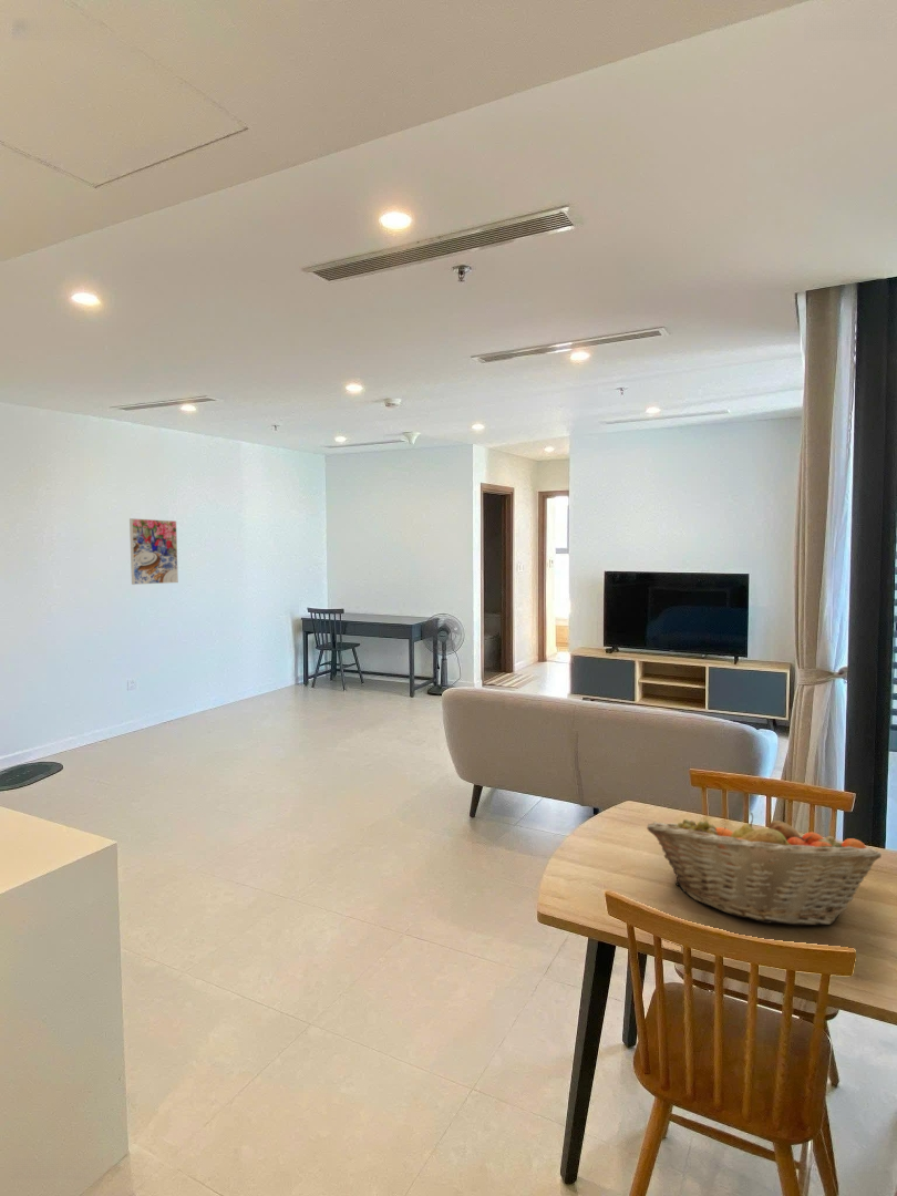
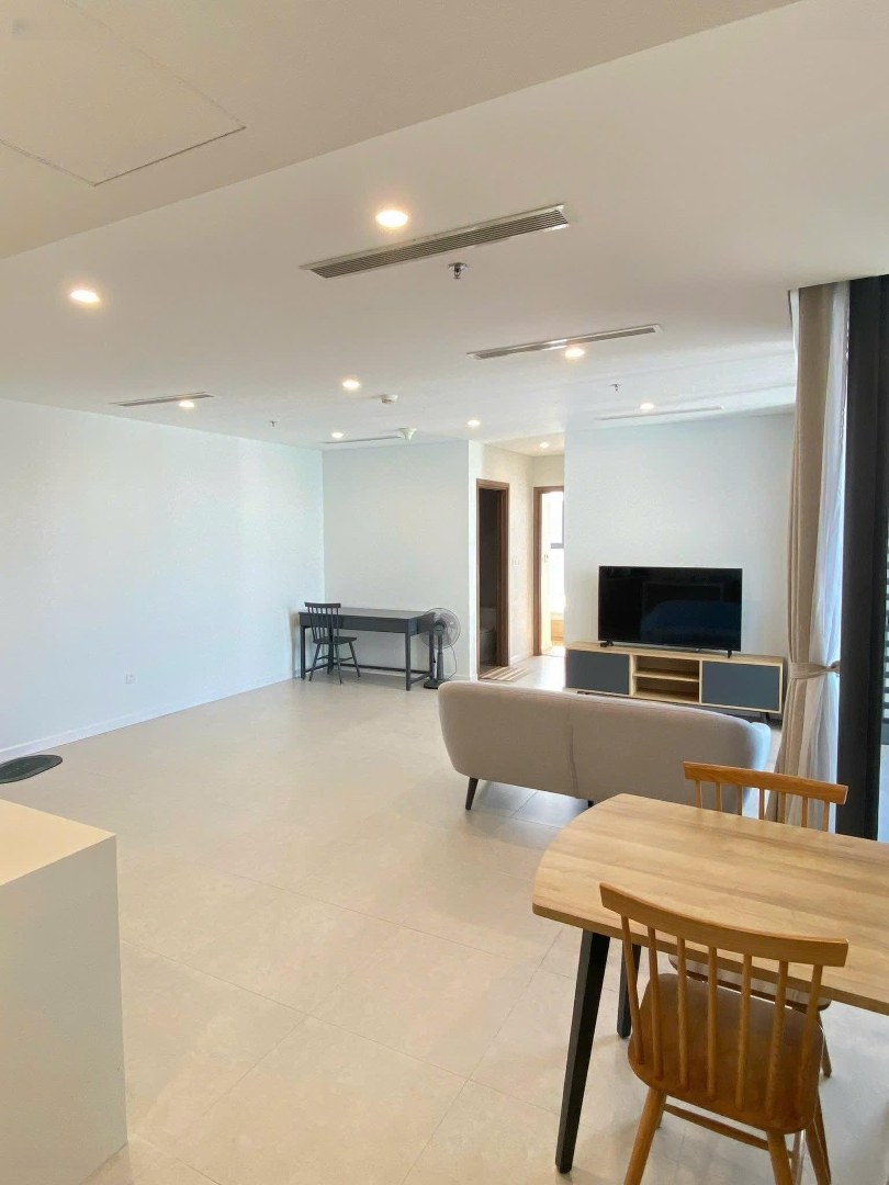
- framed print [128,517,179,586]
- fruit basket [646,812,883,927]
